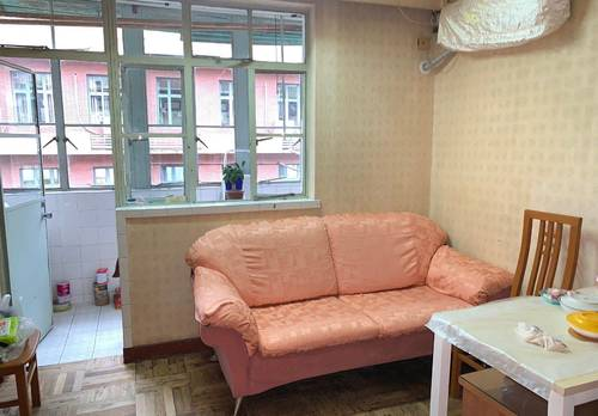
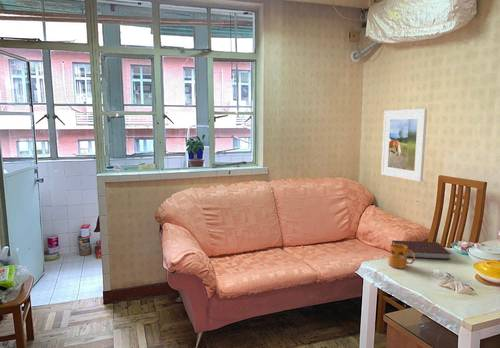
+ notebook [391,239,452,260]
+ mug [388,243,416,269]
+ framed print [380,108,428,183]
